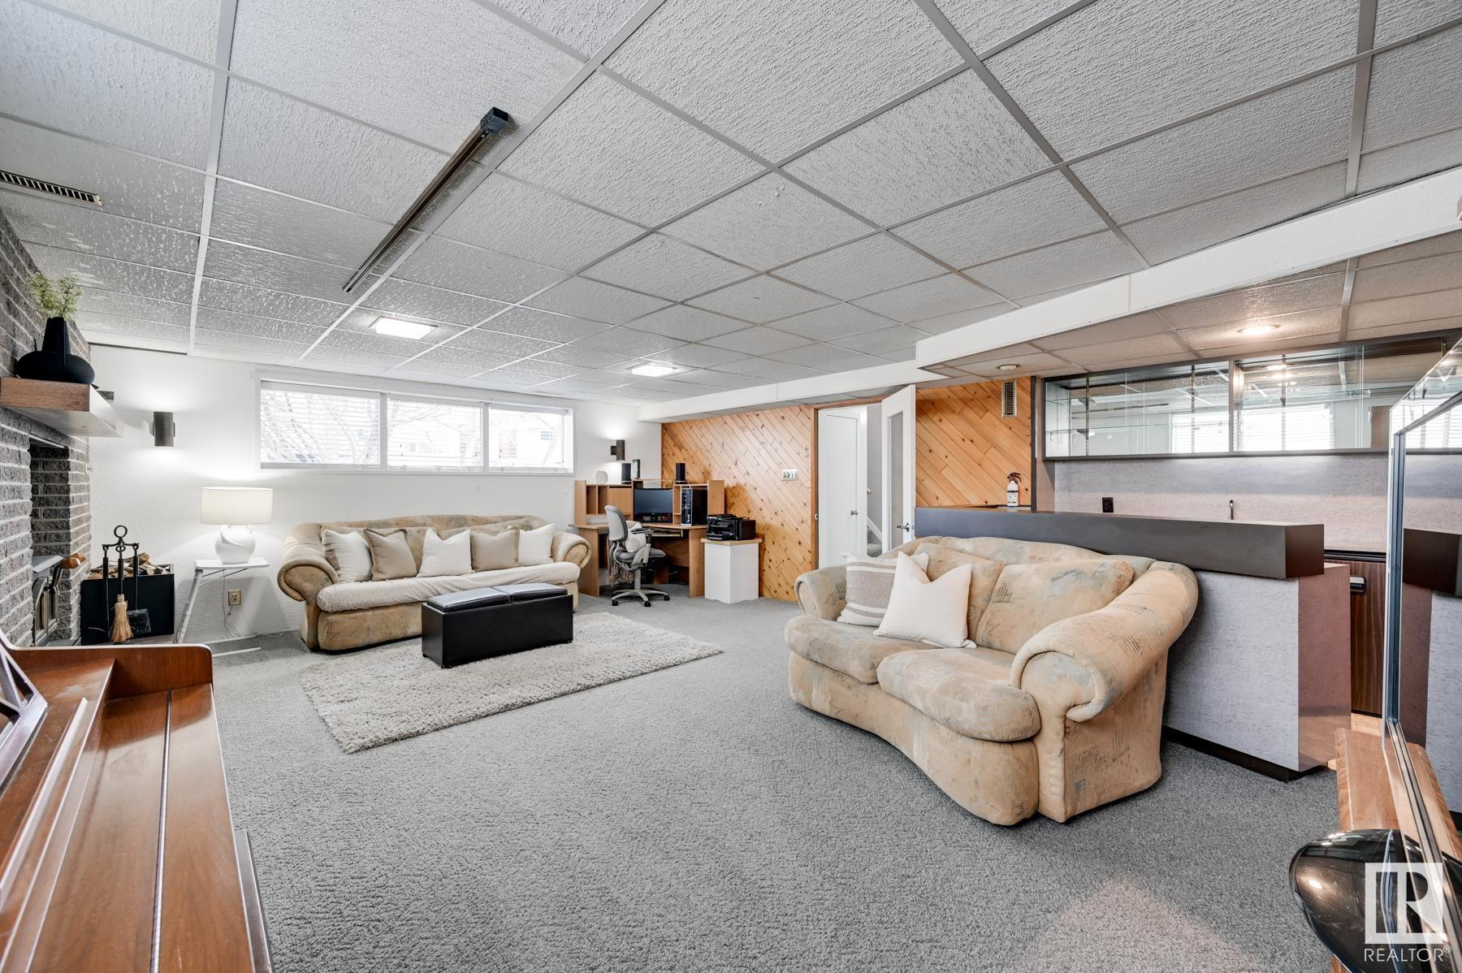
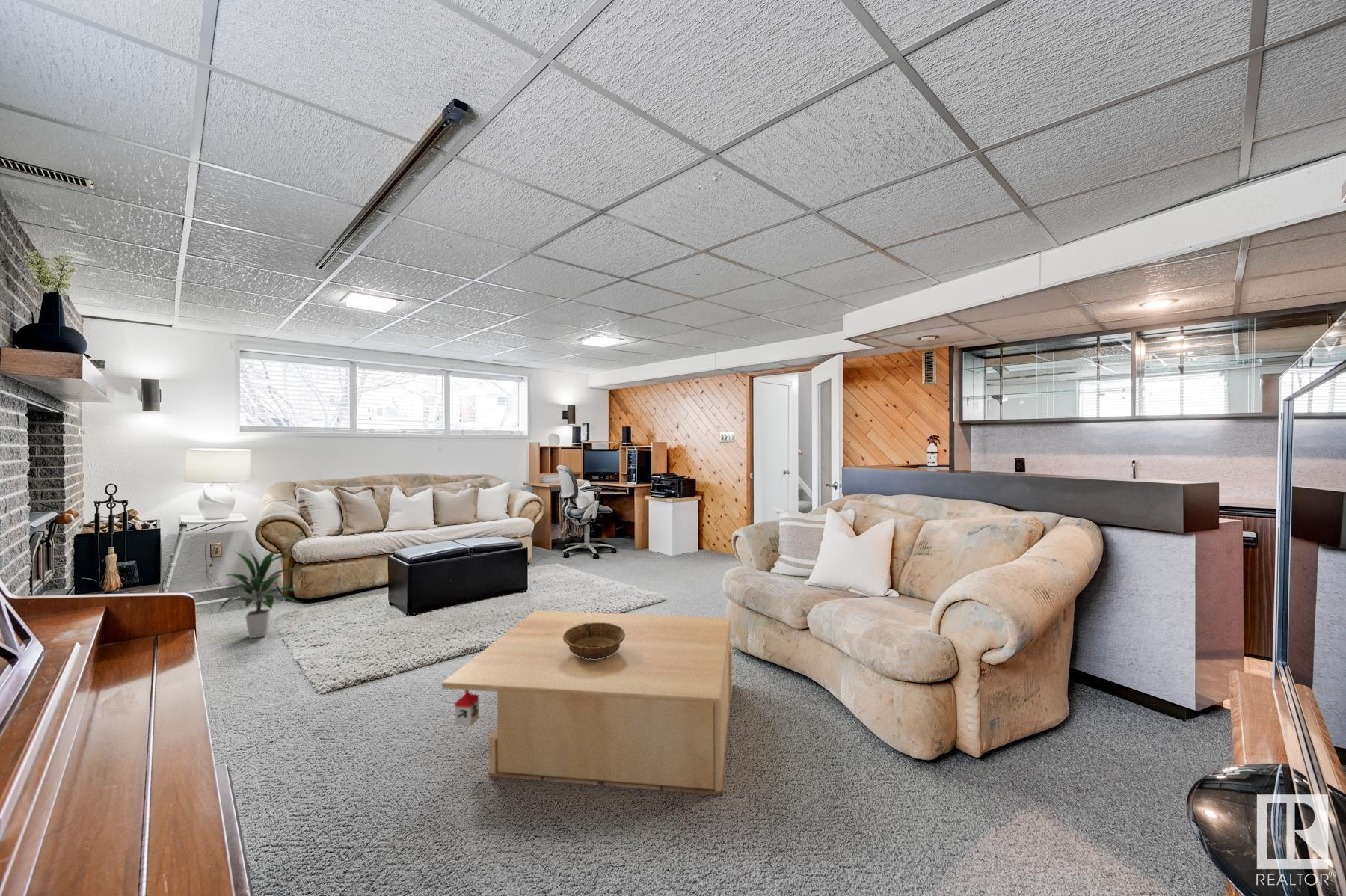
+ indoor plant [217,549,299,639]
+ decorative bowl [562,622,625,659]
+ coffee table [441,610,733,796]
